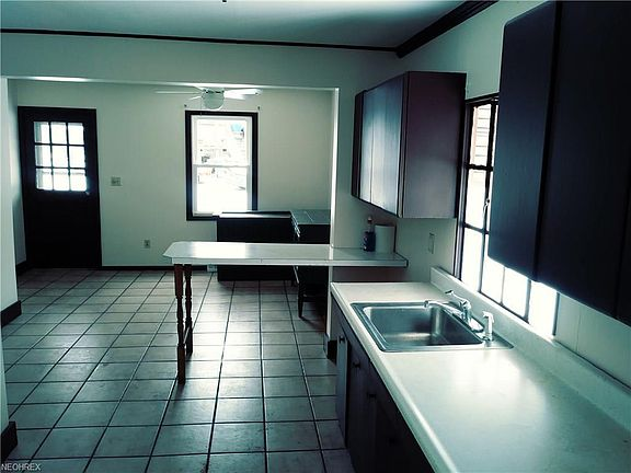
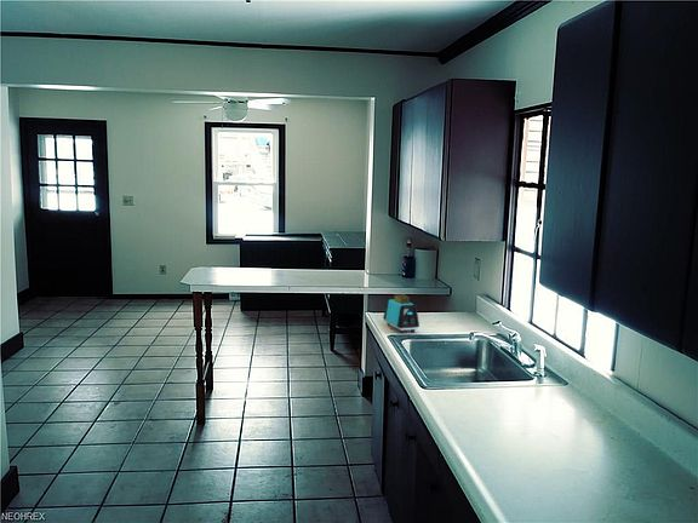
+ toaster [382,293,420,334]
